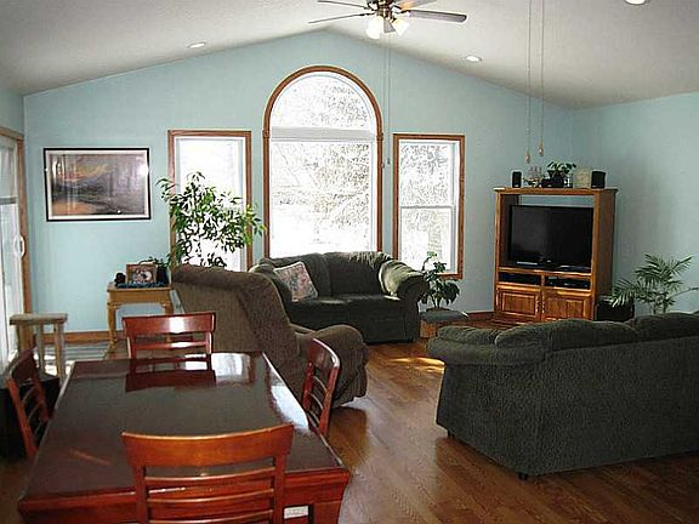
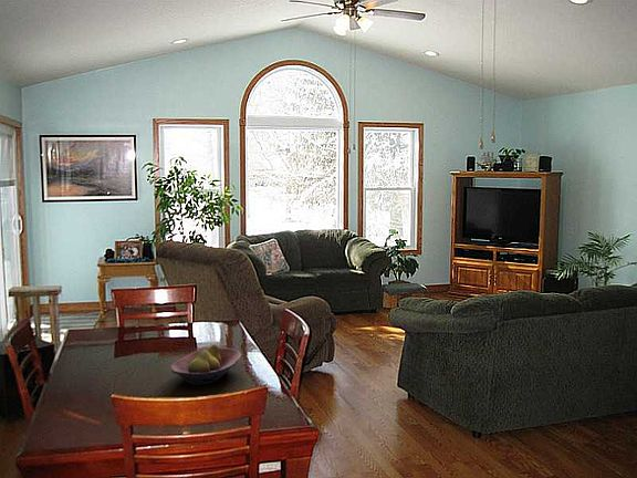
+ fruit bowl [169,343,242,386]
